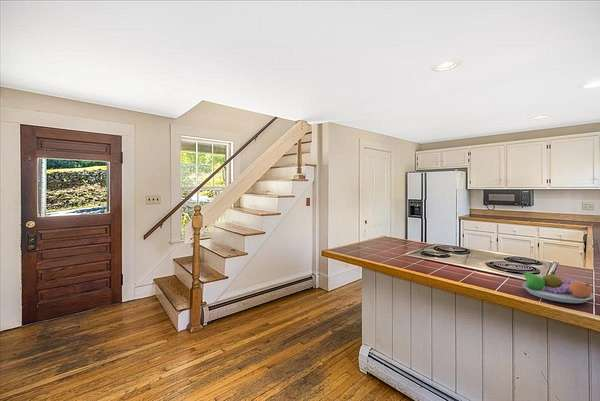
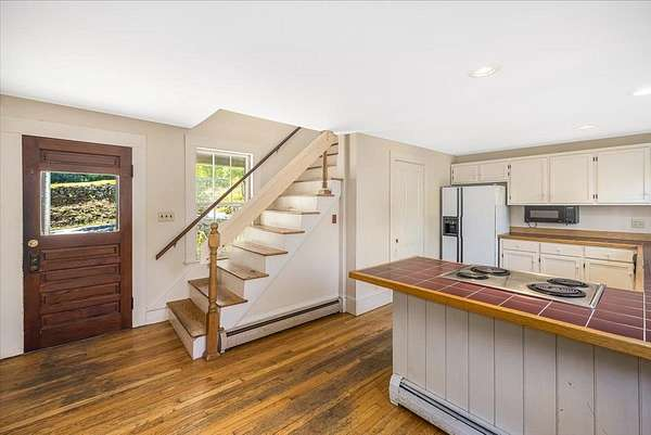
- fruit bowl [521,270,595,304]
